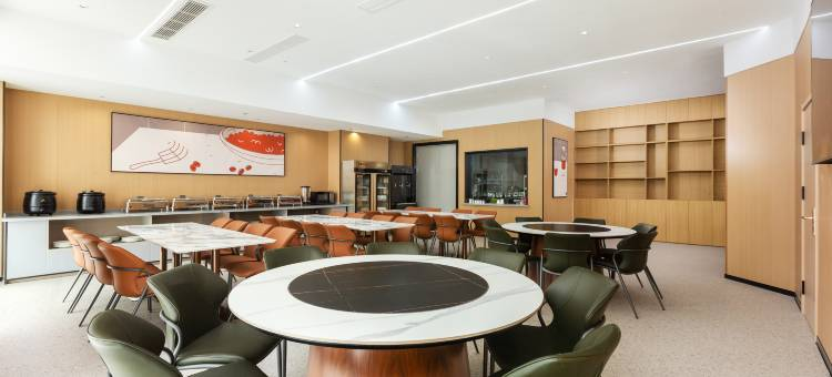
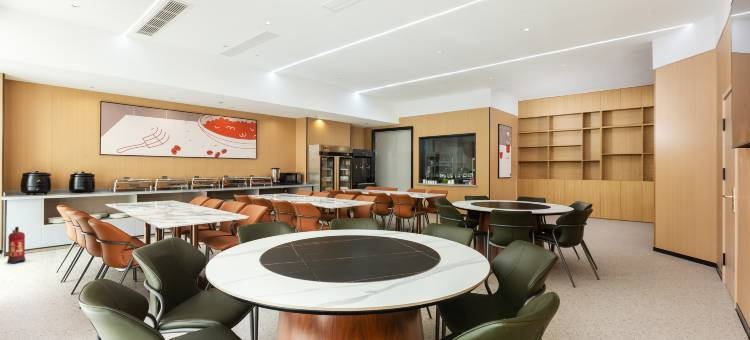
+ fire extinguisher [6,226,26,265]
